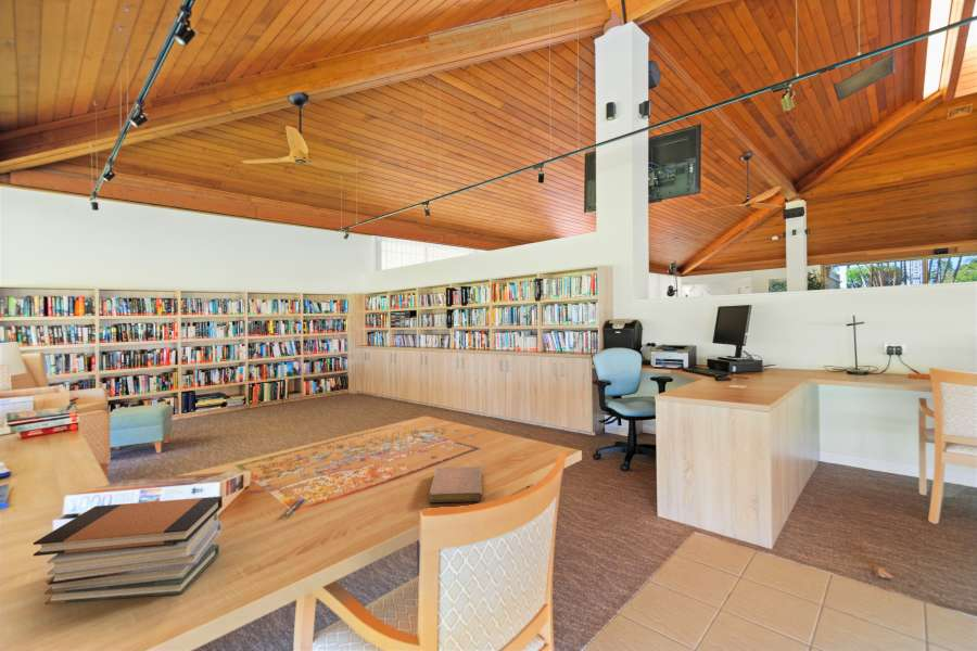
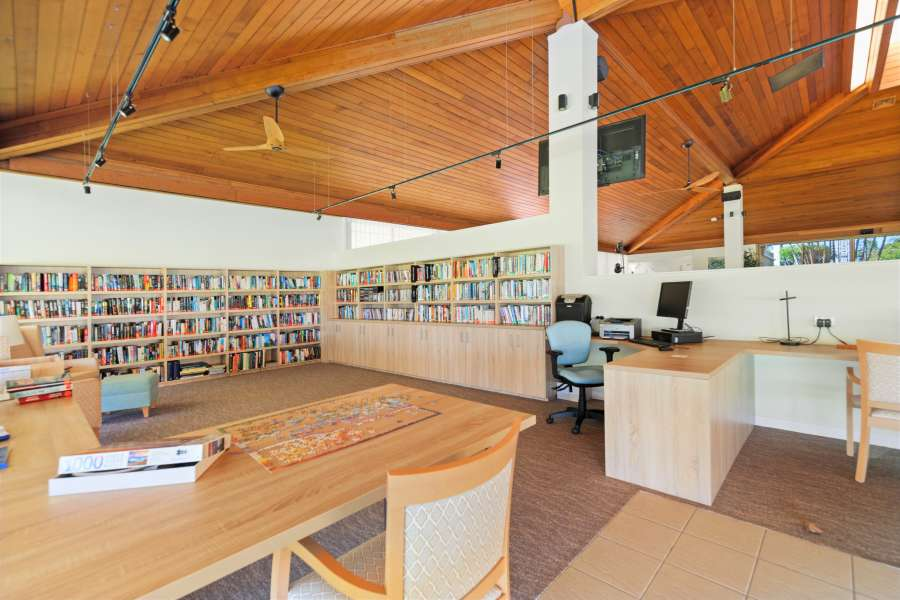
- notebook [428,465,483,503]
- pen [282,496,306,516]
- book stack [33,495,224,605]
